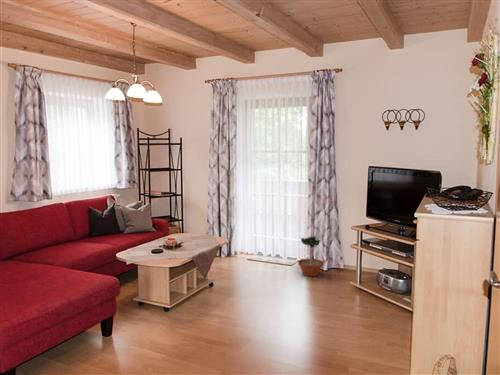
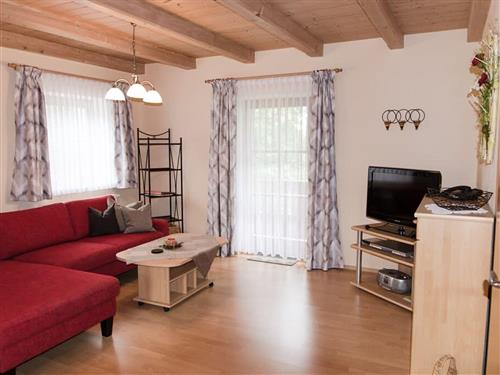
- potted tree [297,232,325,277]
